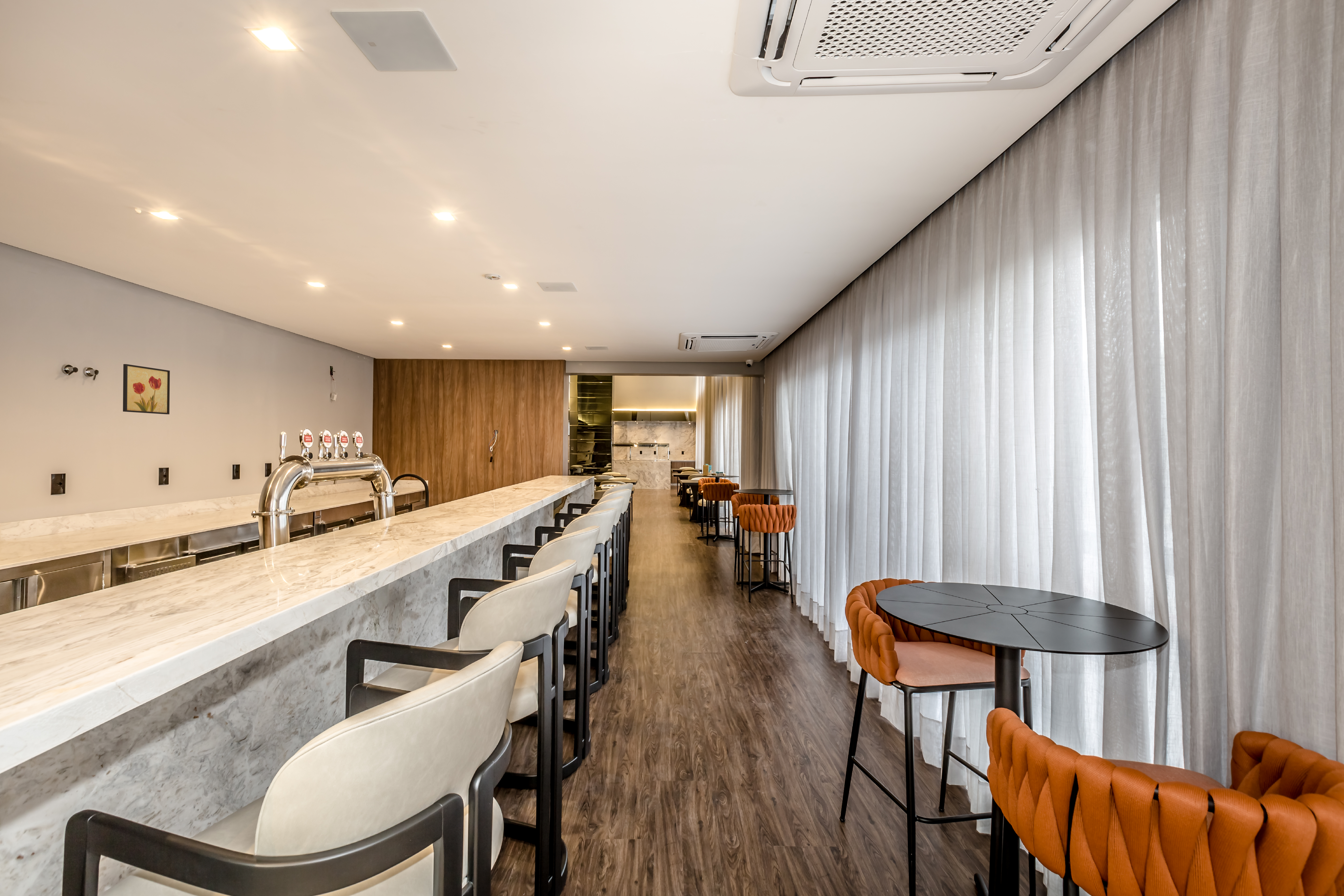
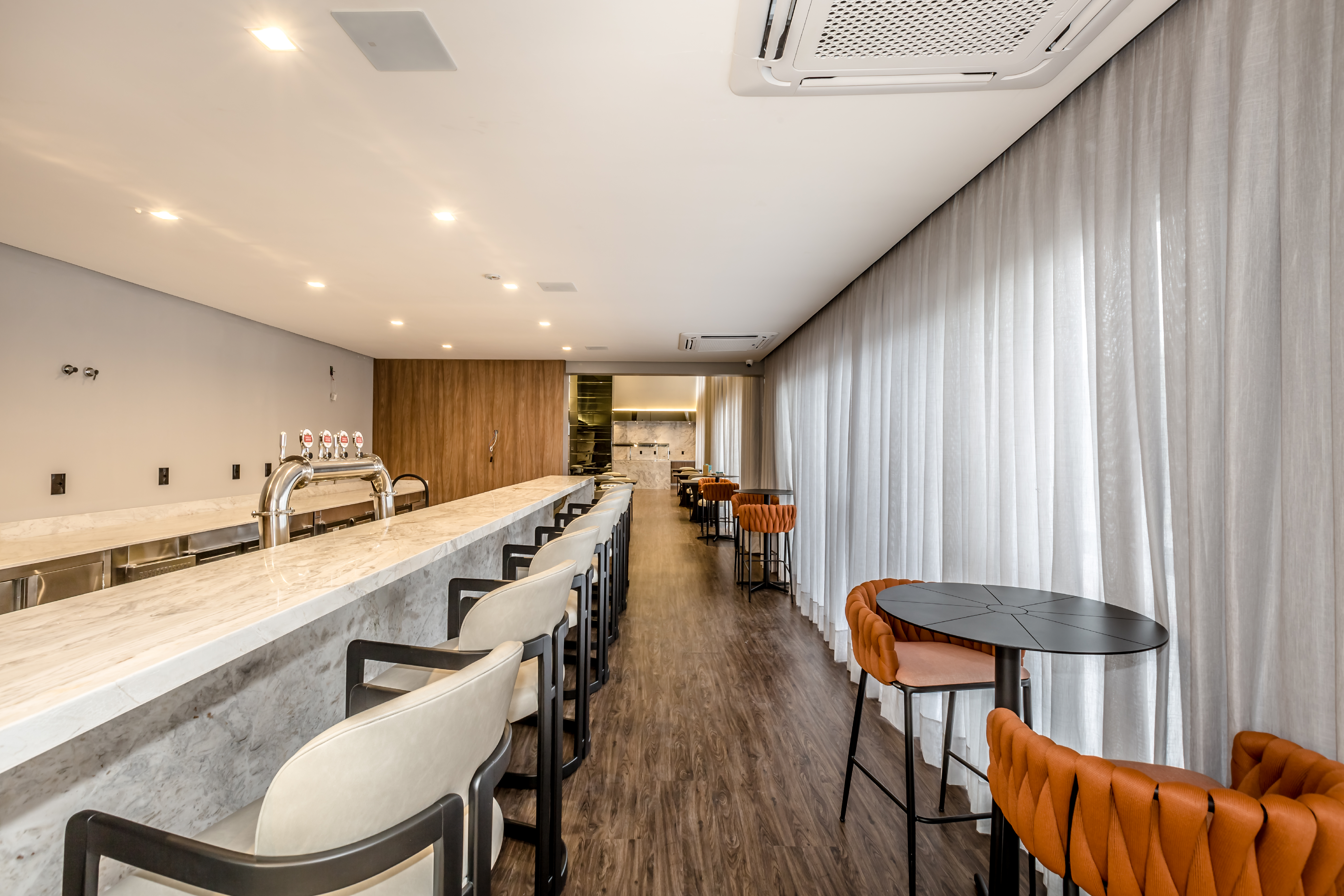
- wall art [123,364,170,415]
